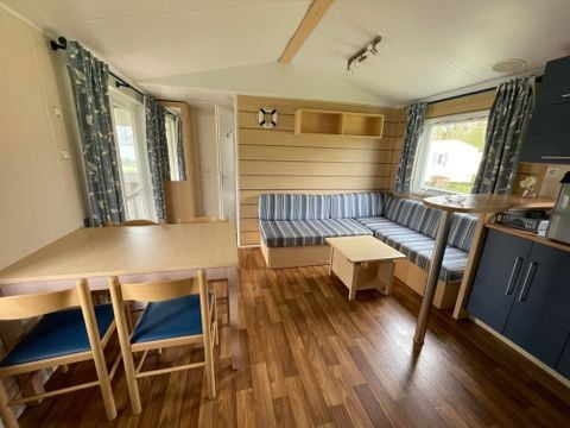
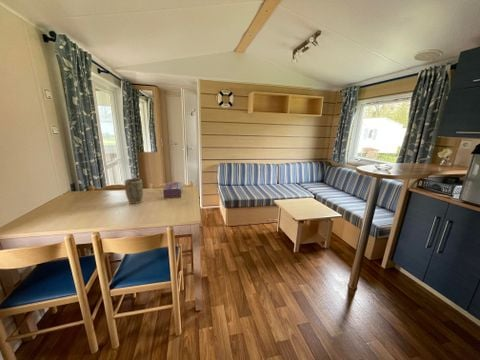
+ plant pot [124,177,144,205]
+ tissue box [162,181,183,199]
